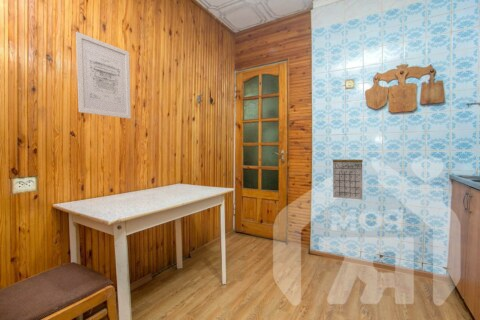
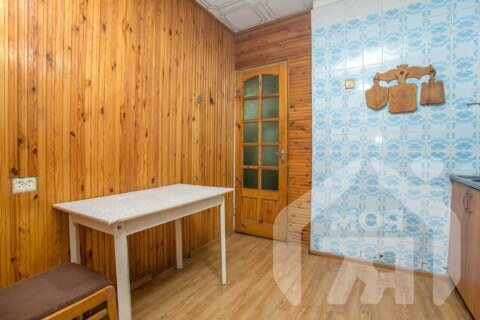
- wall art [75,31,132,120]
- calendar [332,150,364,200]
